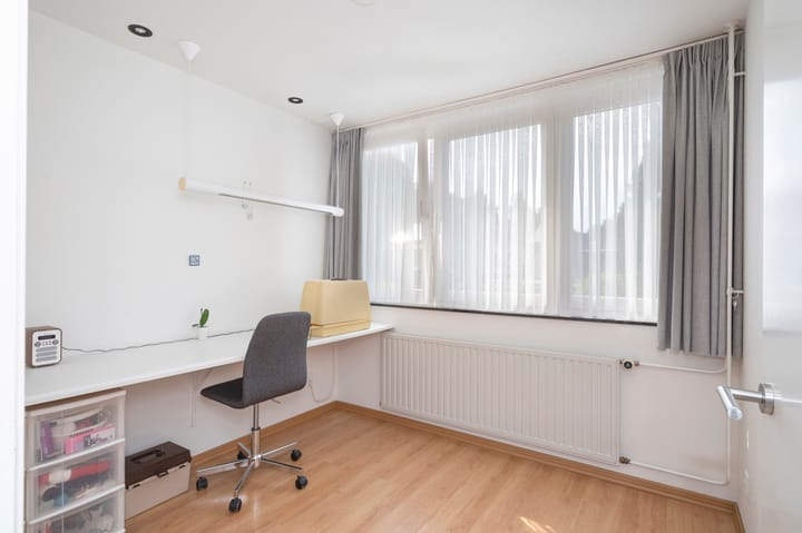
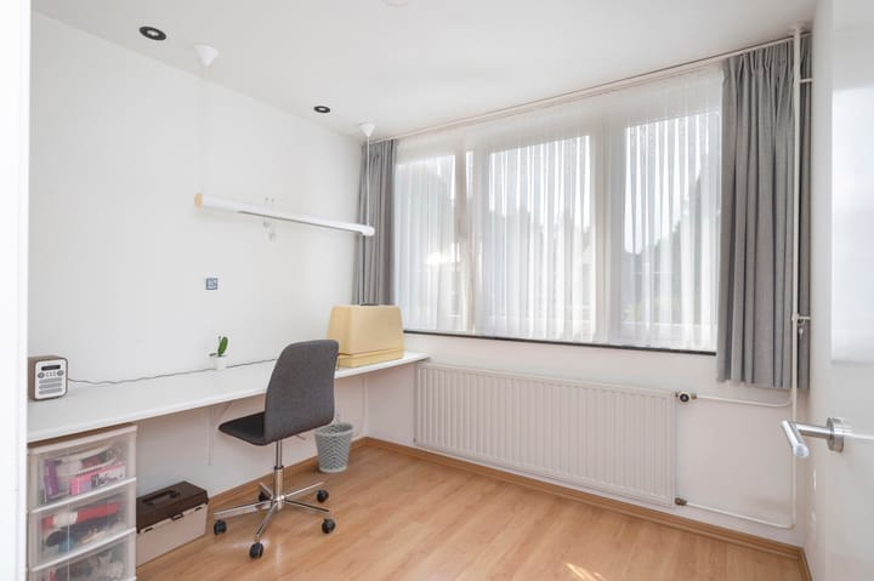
+ wastebasket [312,421,356,474]
